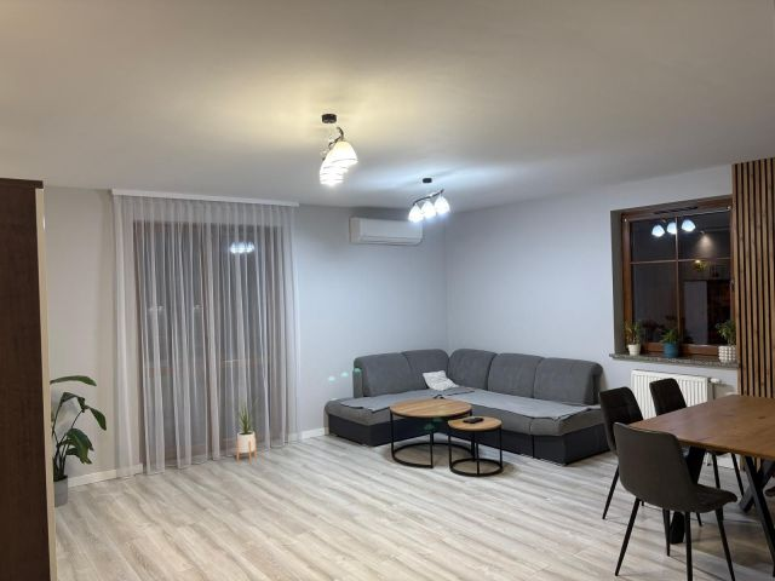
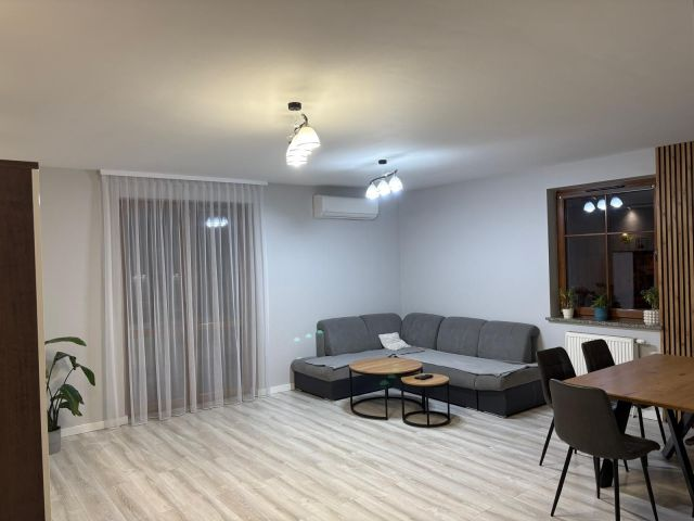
- house plant [229,391,262,462]
